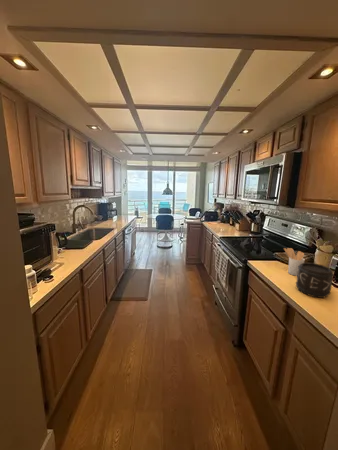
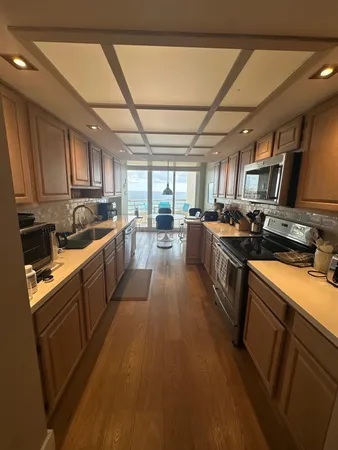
- utensil holder [283,247,306,277]
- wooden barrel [295,262,335,299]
